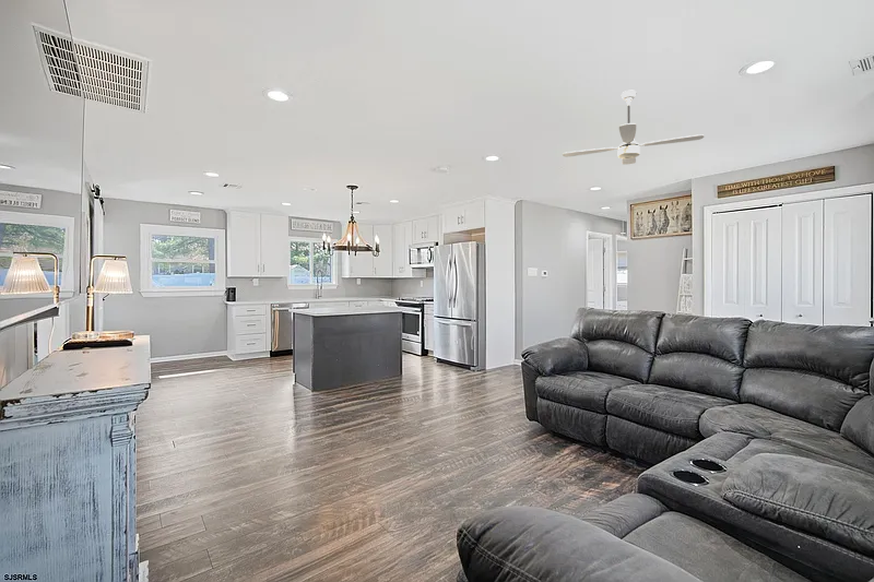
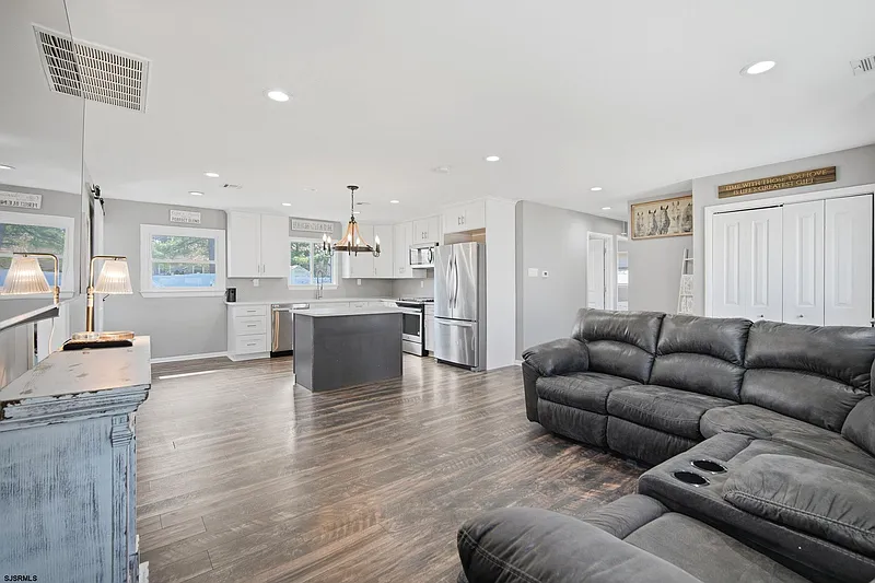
- ceiling fan [562,90,706,166]
